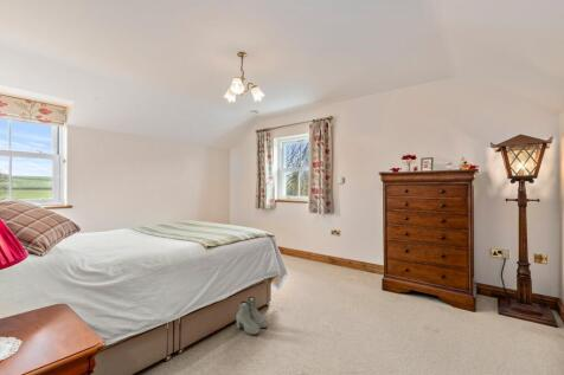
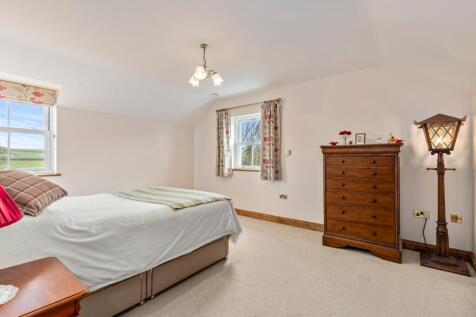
- boots [235,296,269,336]
